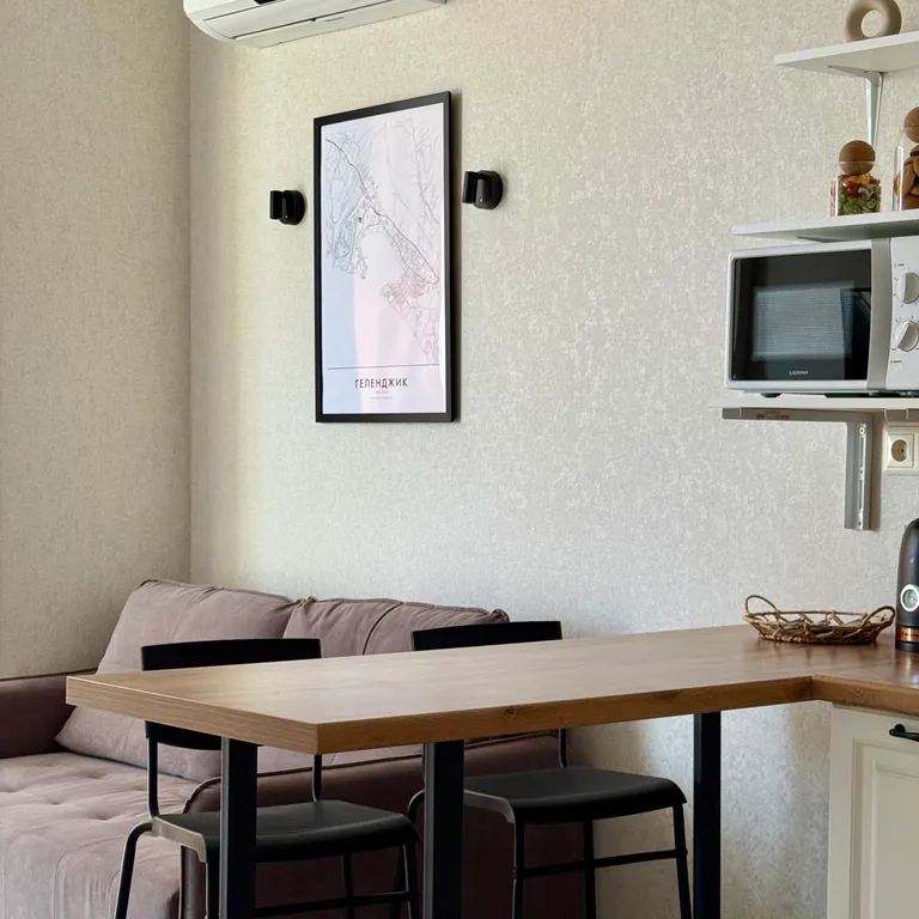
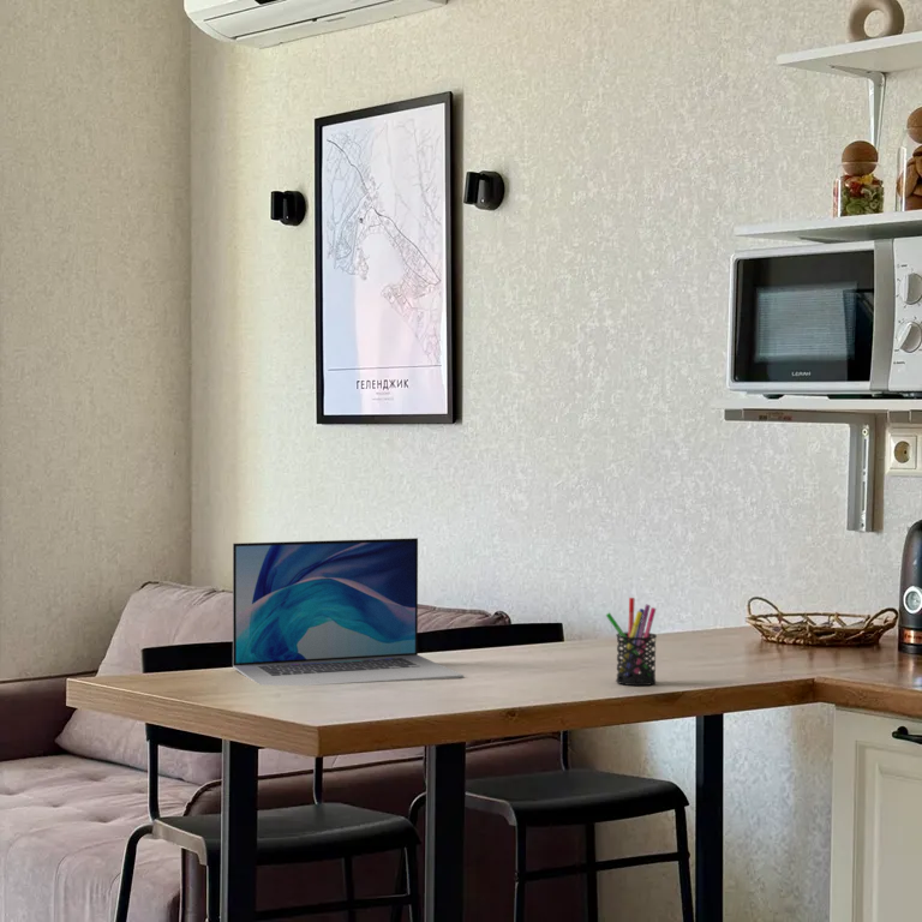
+ laptop [232,537,465,687]
+ pen holder [605,597,658,687]
